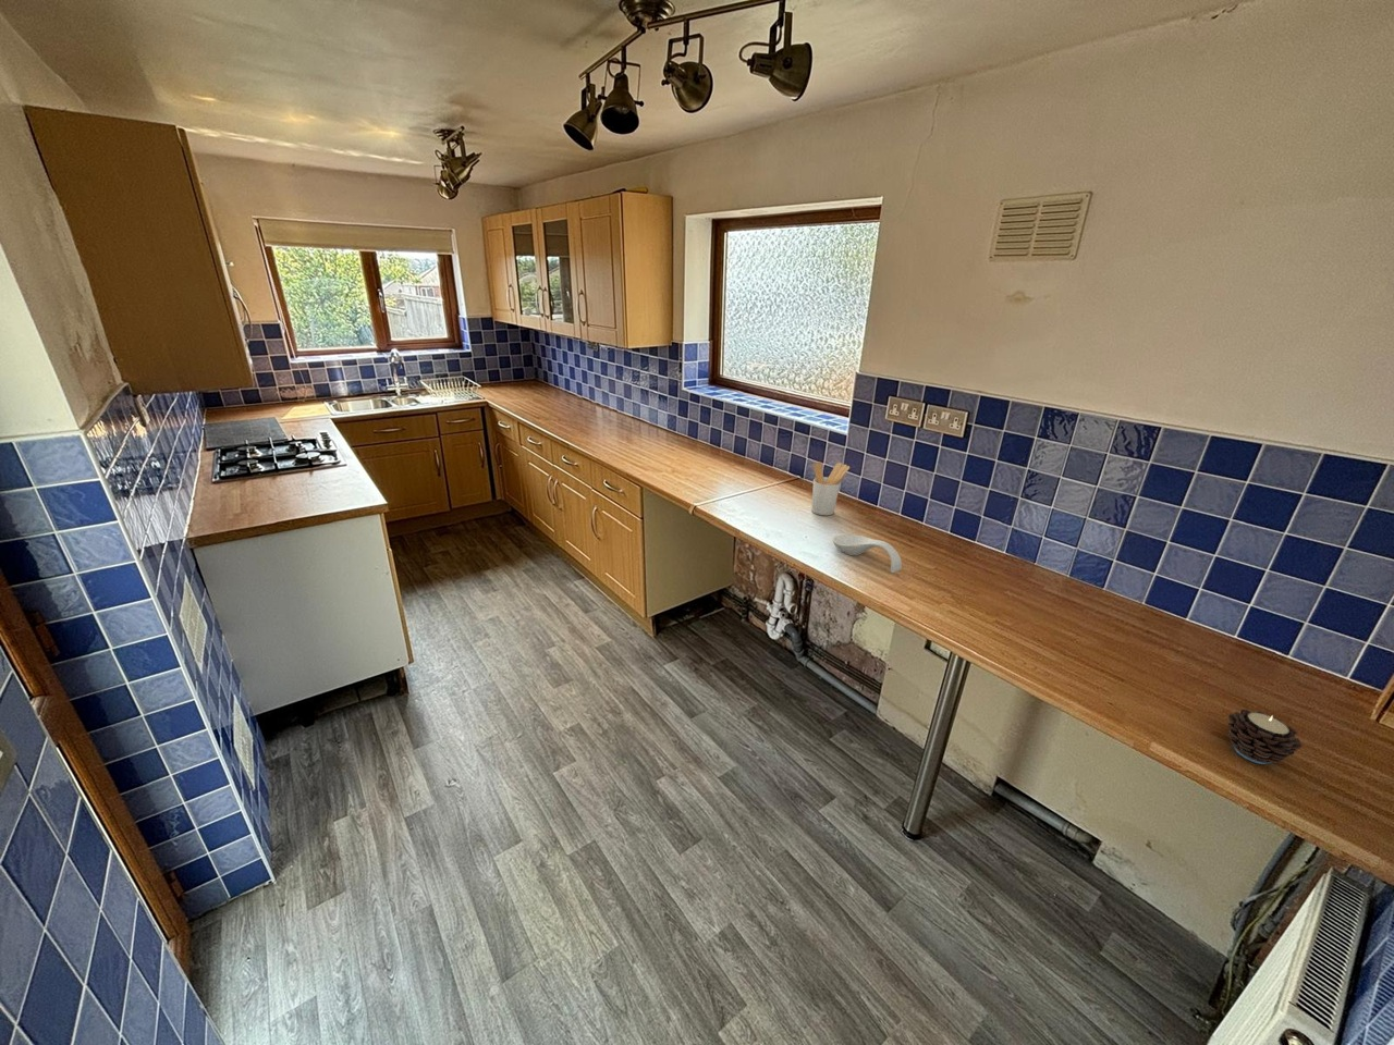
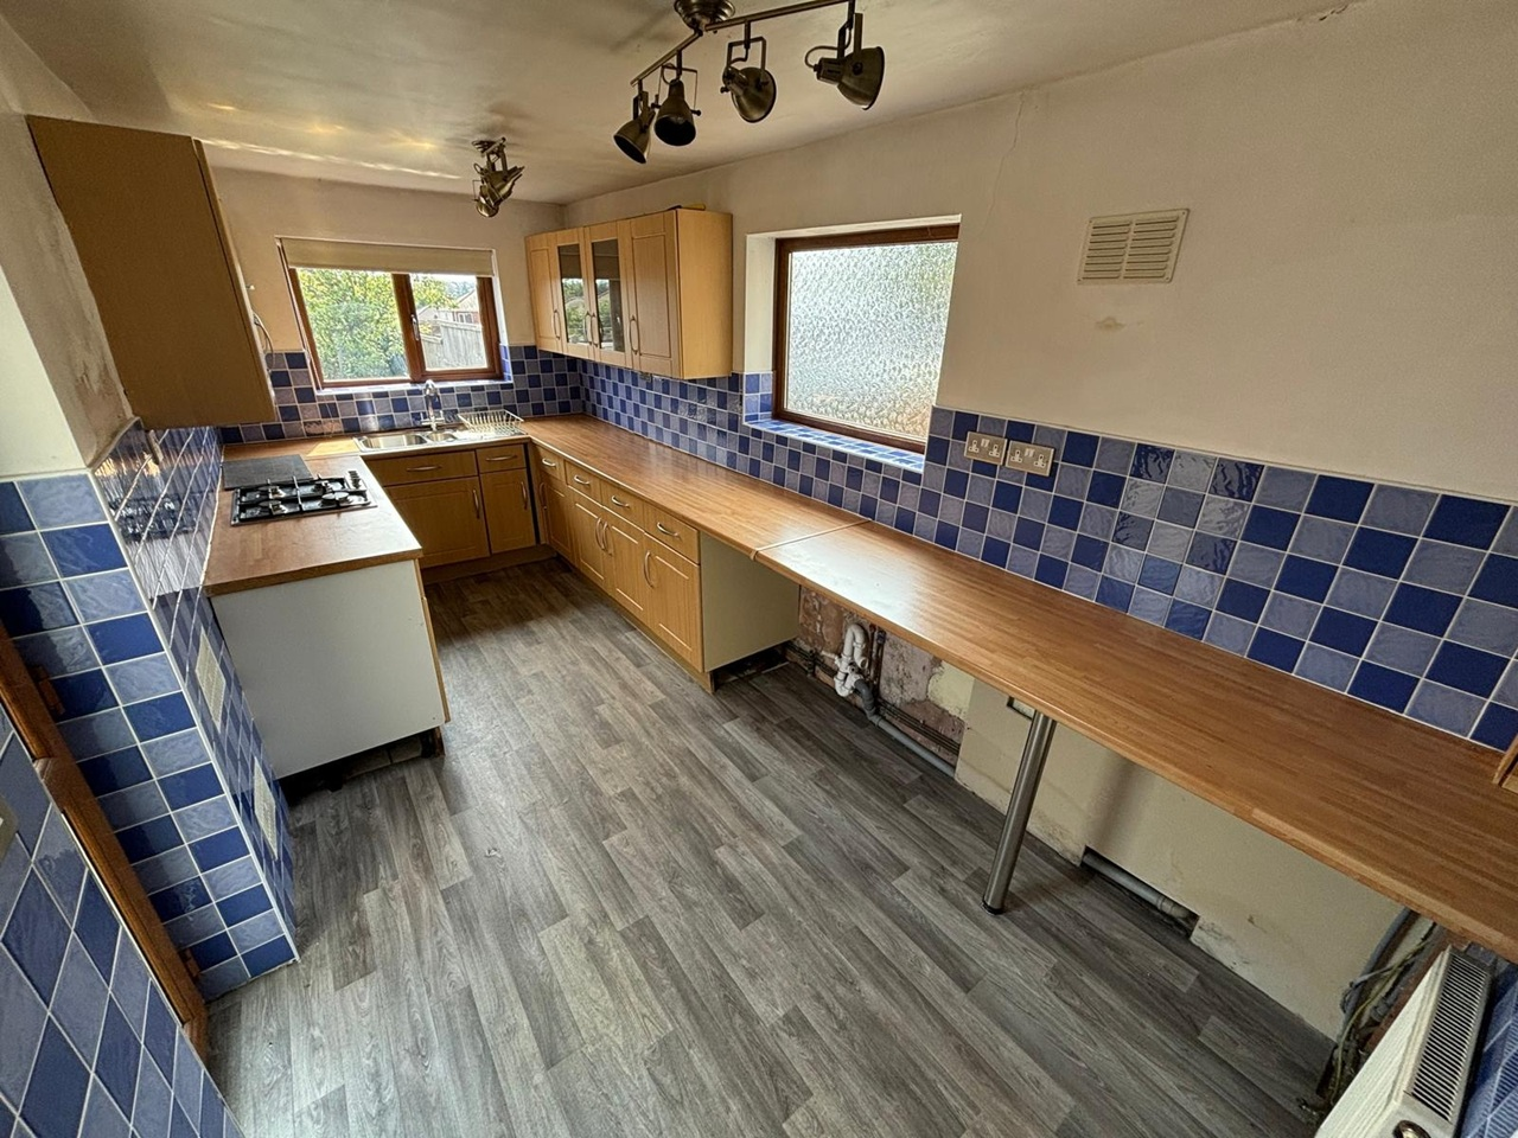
- utensil holder [811,460,851,516]
- spoon rest [832,533,903,574]
- candle [1226,709,1303,765]
